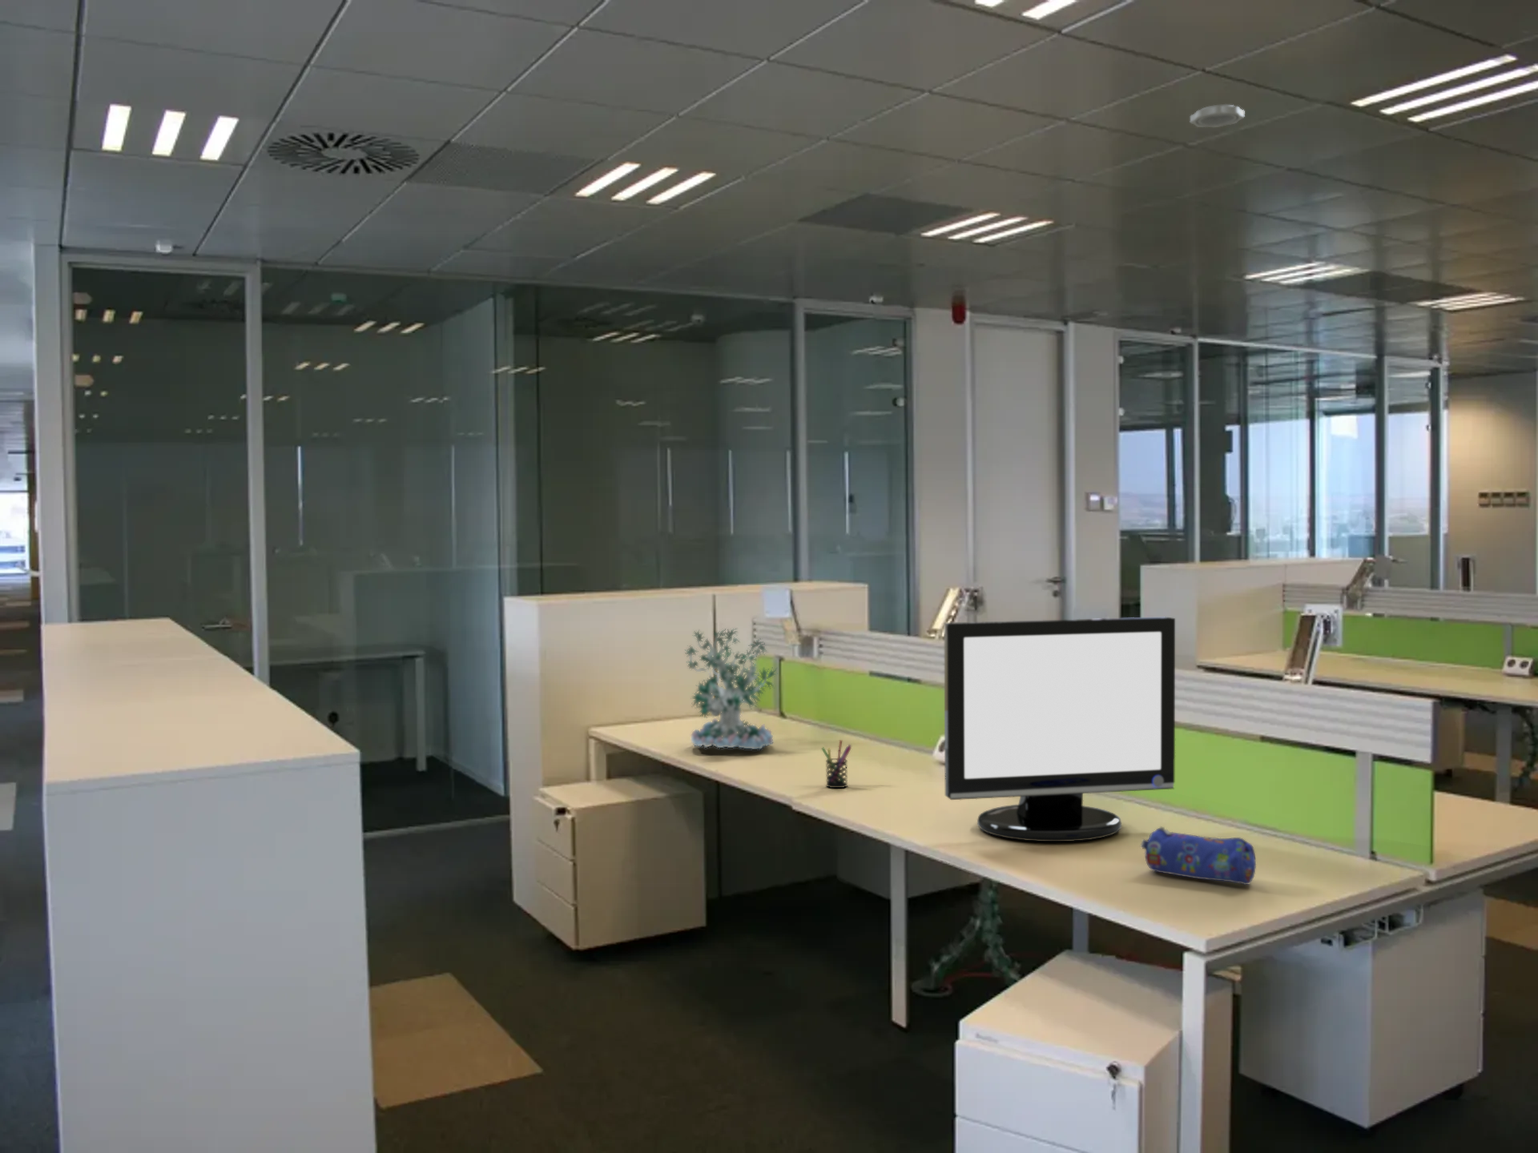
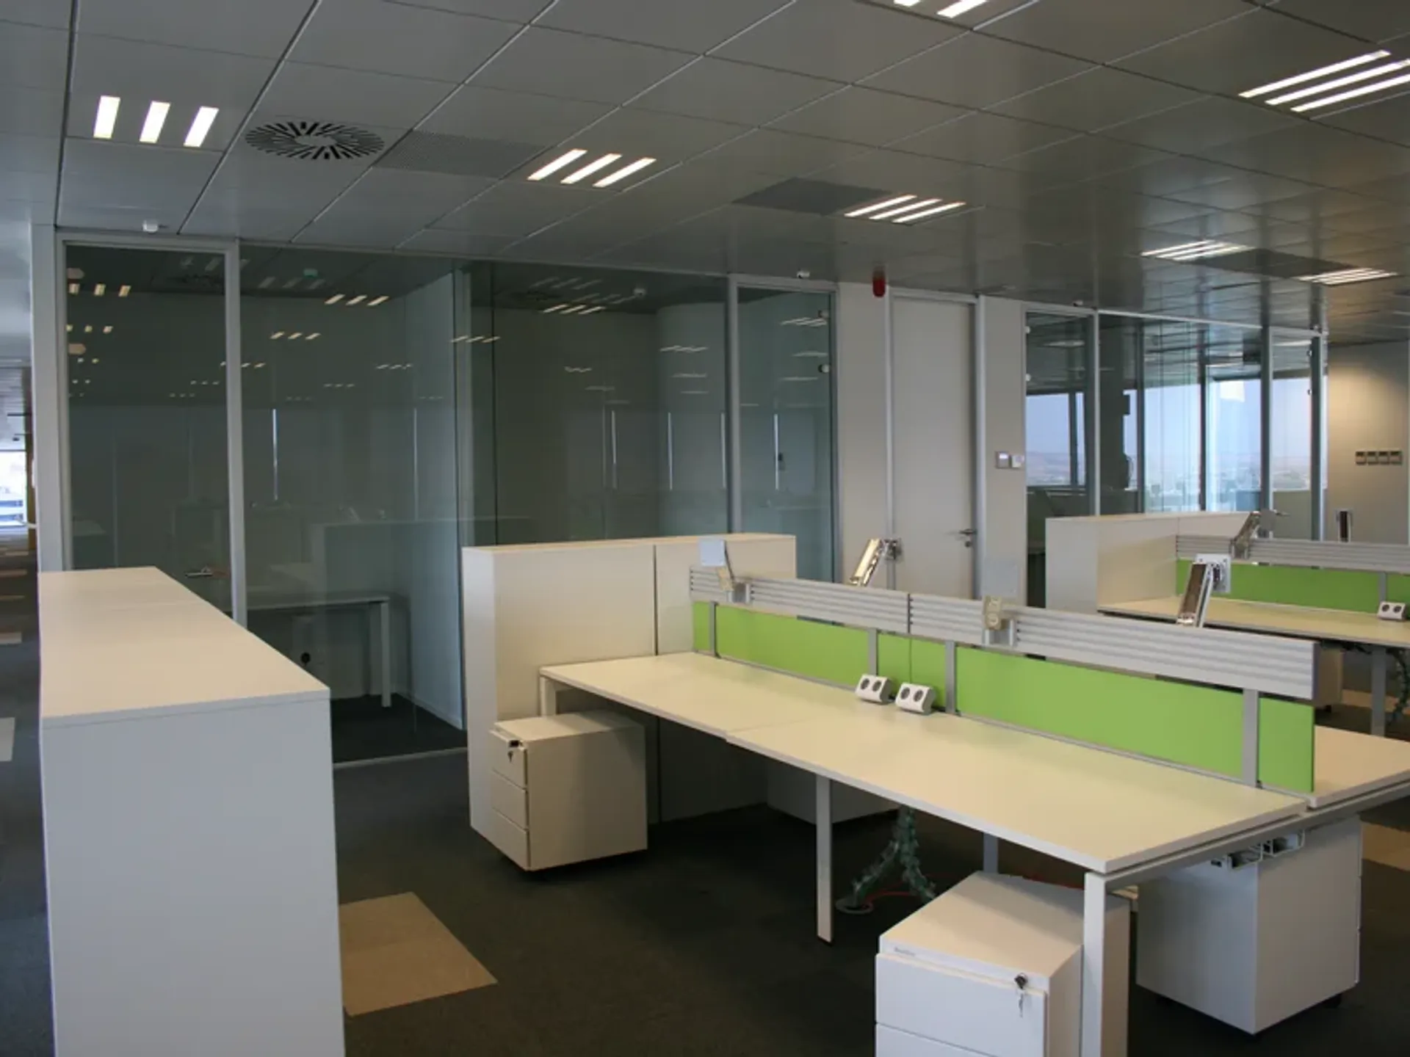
- pen holder [821,739,853,788]
- pencil case [1140,826,1257,885]
- plant [684,627,780,750]
- monitor [943,615,1176,842]
- smoke detector [1189,103,1245,128]
